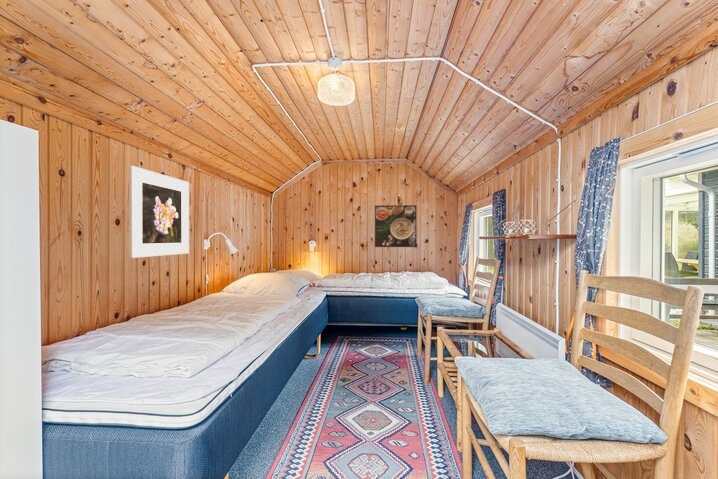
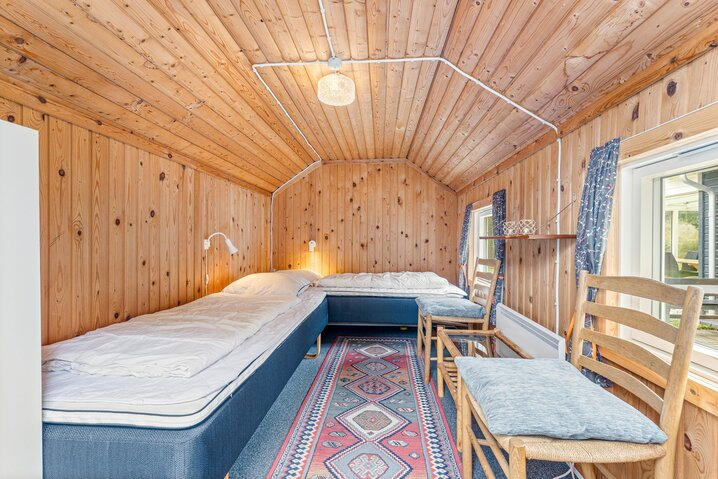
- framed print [374,204,418,248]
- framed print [128,165,190,259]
